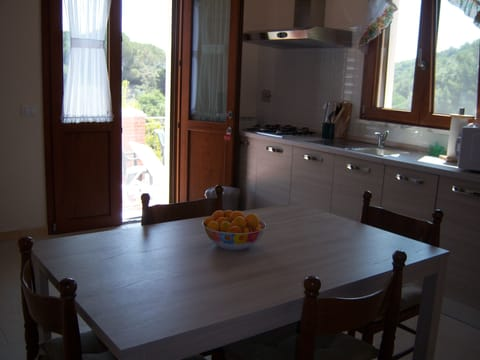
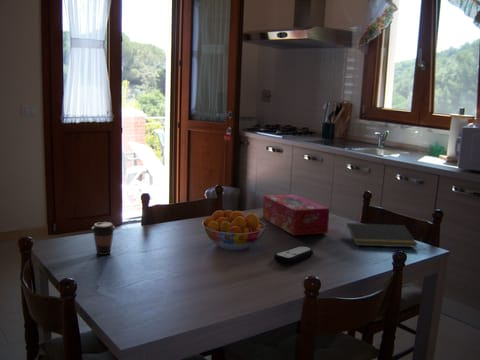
+ remote control [273,245,314,264]
+ tissue box [262,193,330,236]
+ coffee cup [91,221,116,256]
+ notepad [344,222,419,249]
